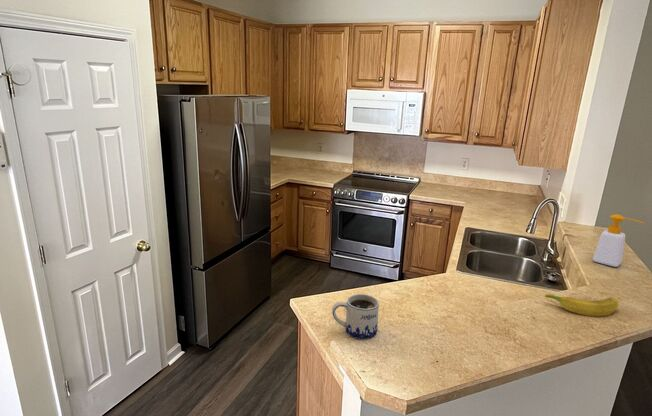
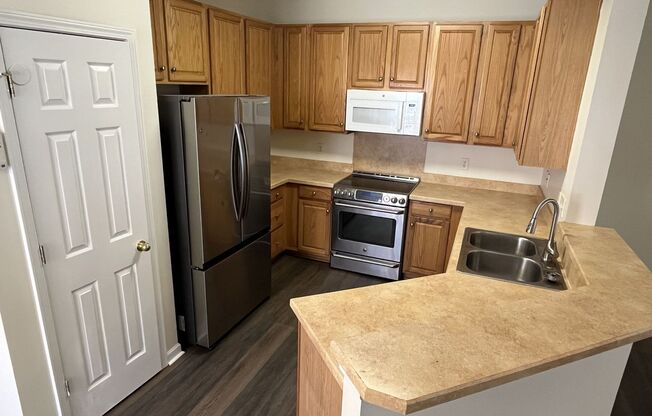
- soap bottle [592,213,644,268]
- banana [544,293,620,317]
- mug [331,293,380,341]
